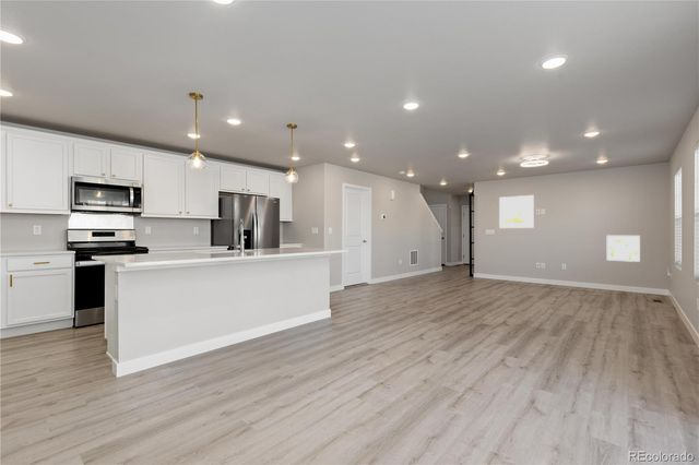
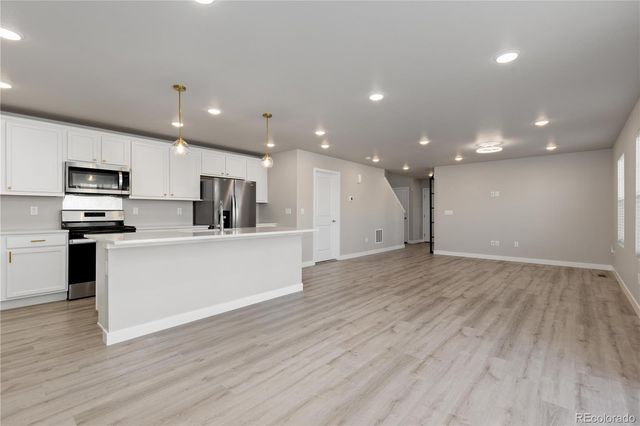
- wall art [606,235,641,263]
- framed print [498,194,535,229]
